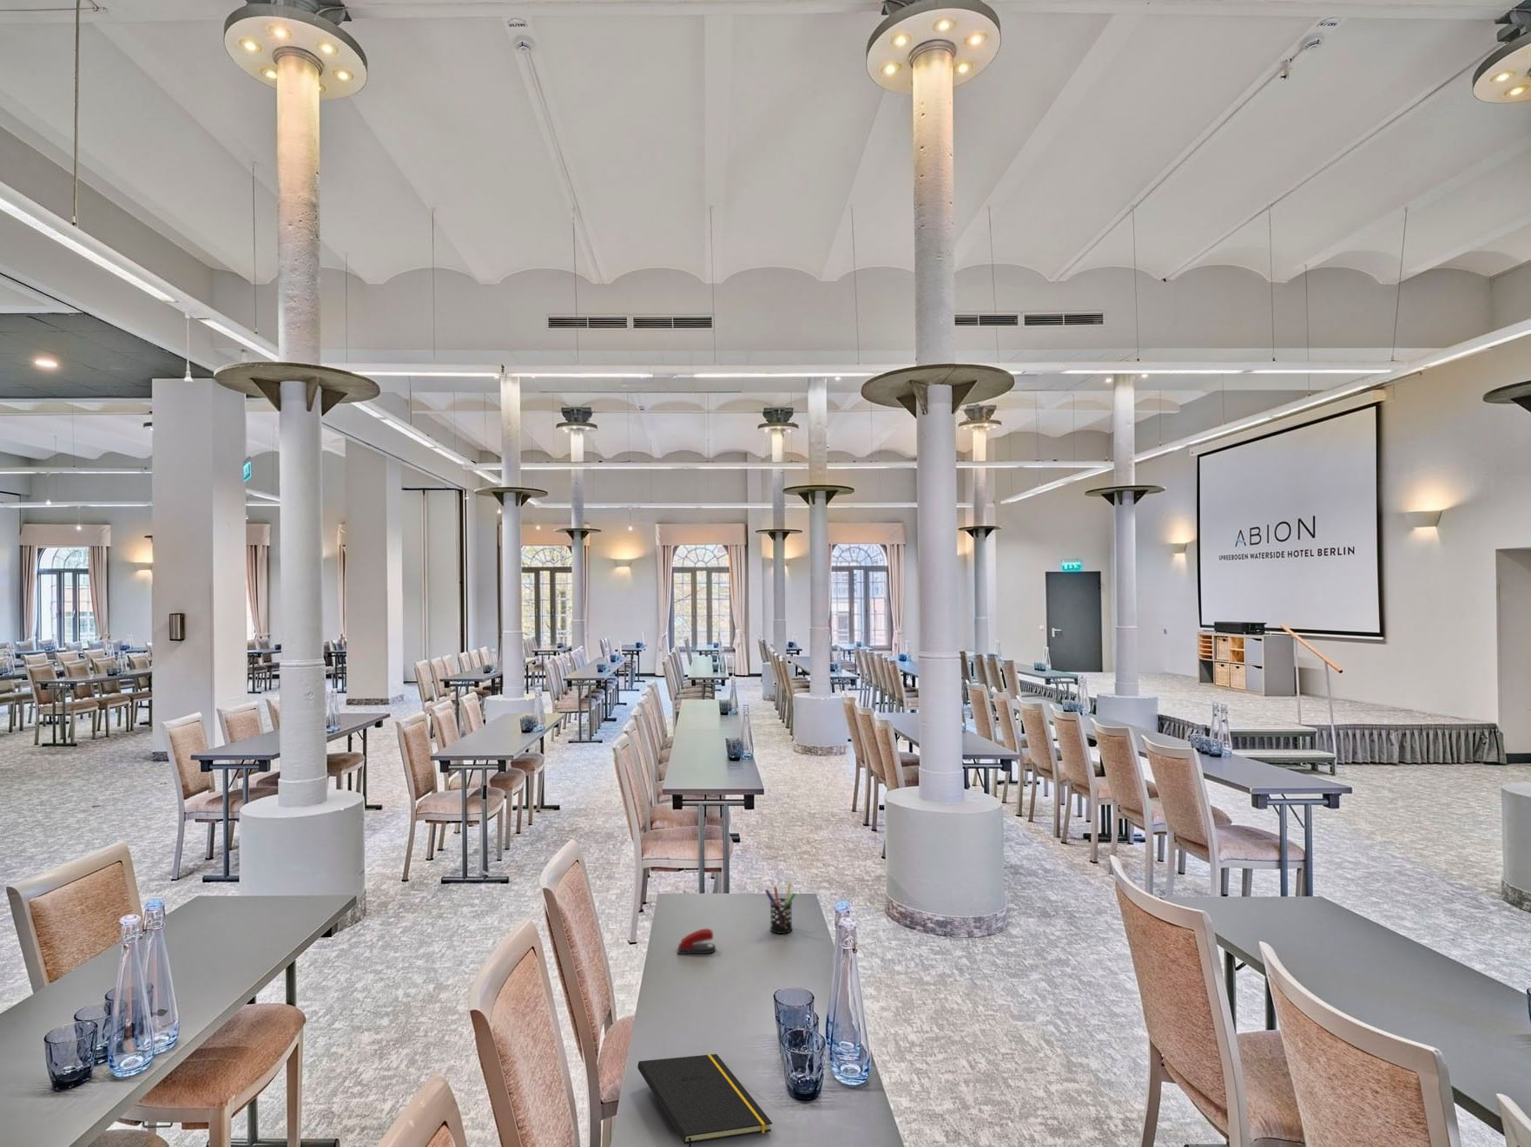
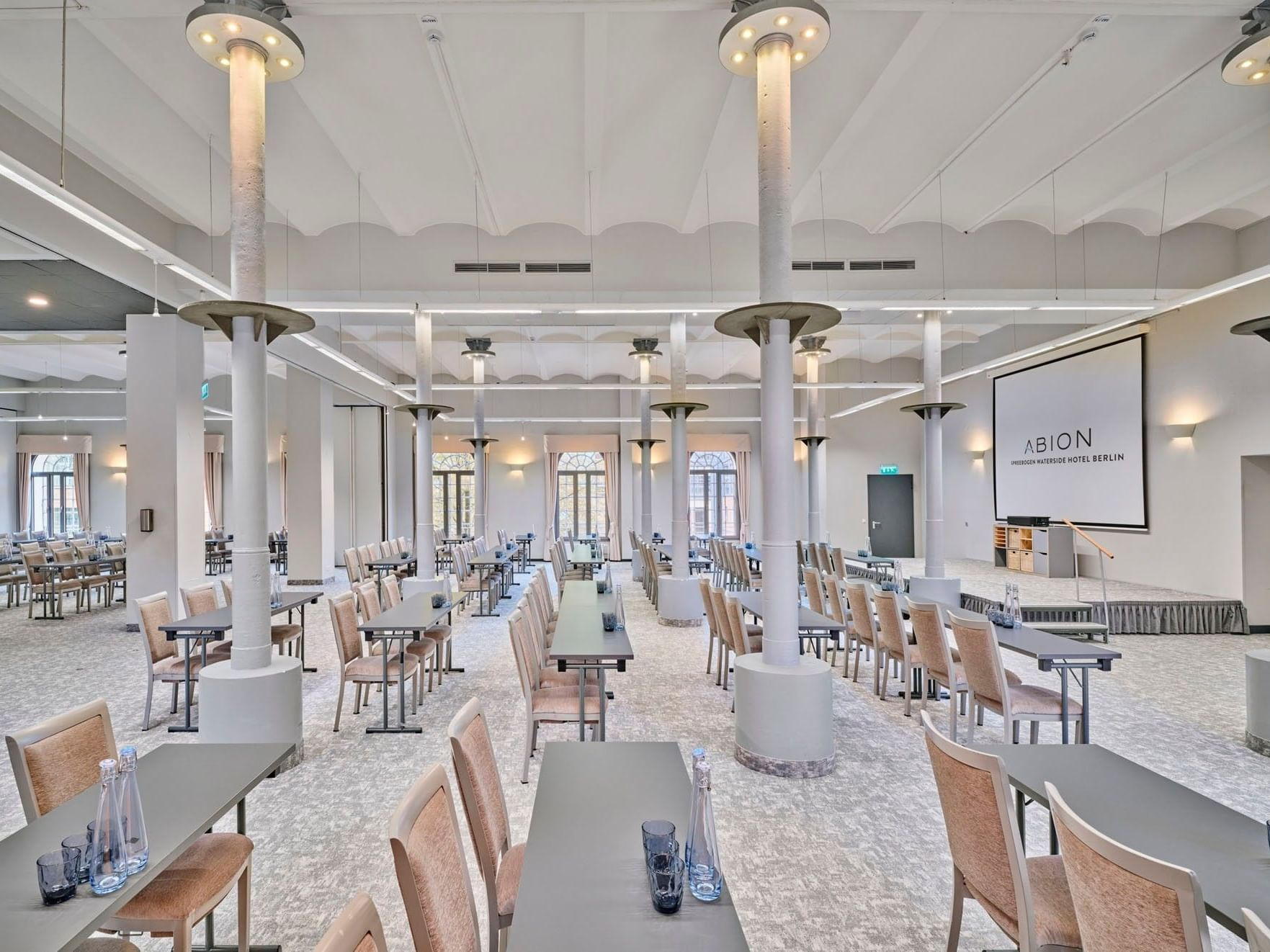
- stapler [677,928,716,955]
- notepad [637,1053,773,1147]
- pen holder [764,882,797,935]
